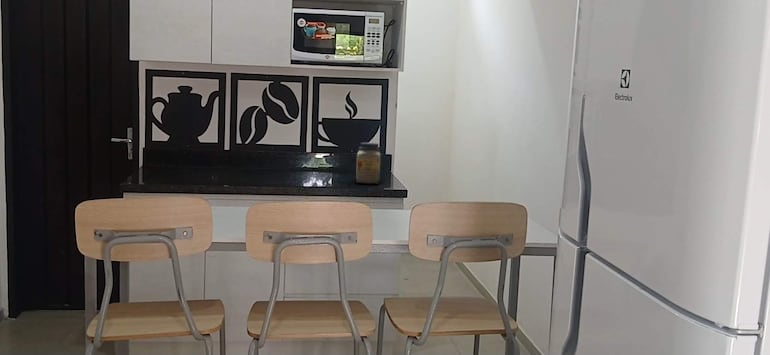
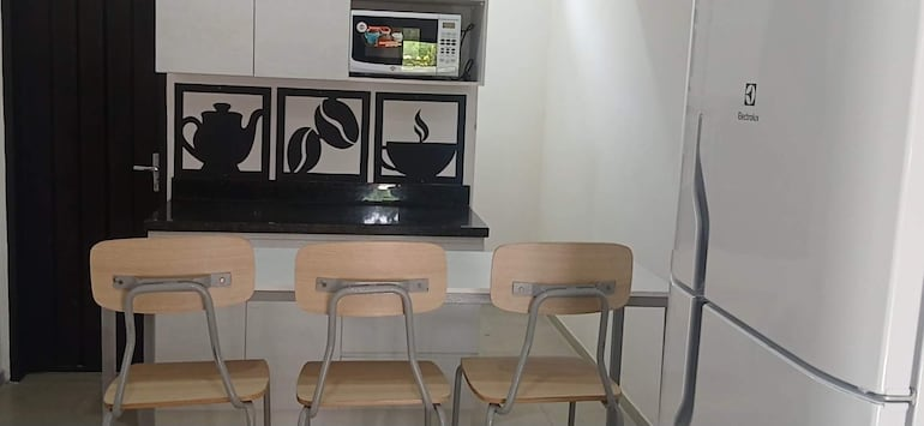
- jar [355,142,382,184]
